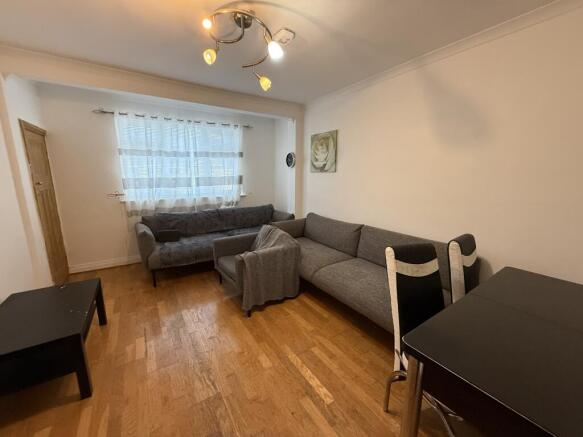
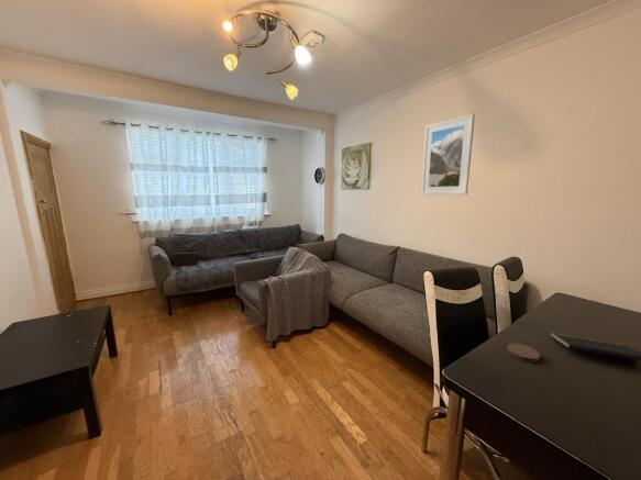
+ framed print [420,113,476,196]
+ coaster [506,343,541,364]
+ notepad [549,331,641,361]
